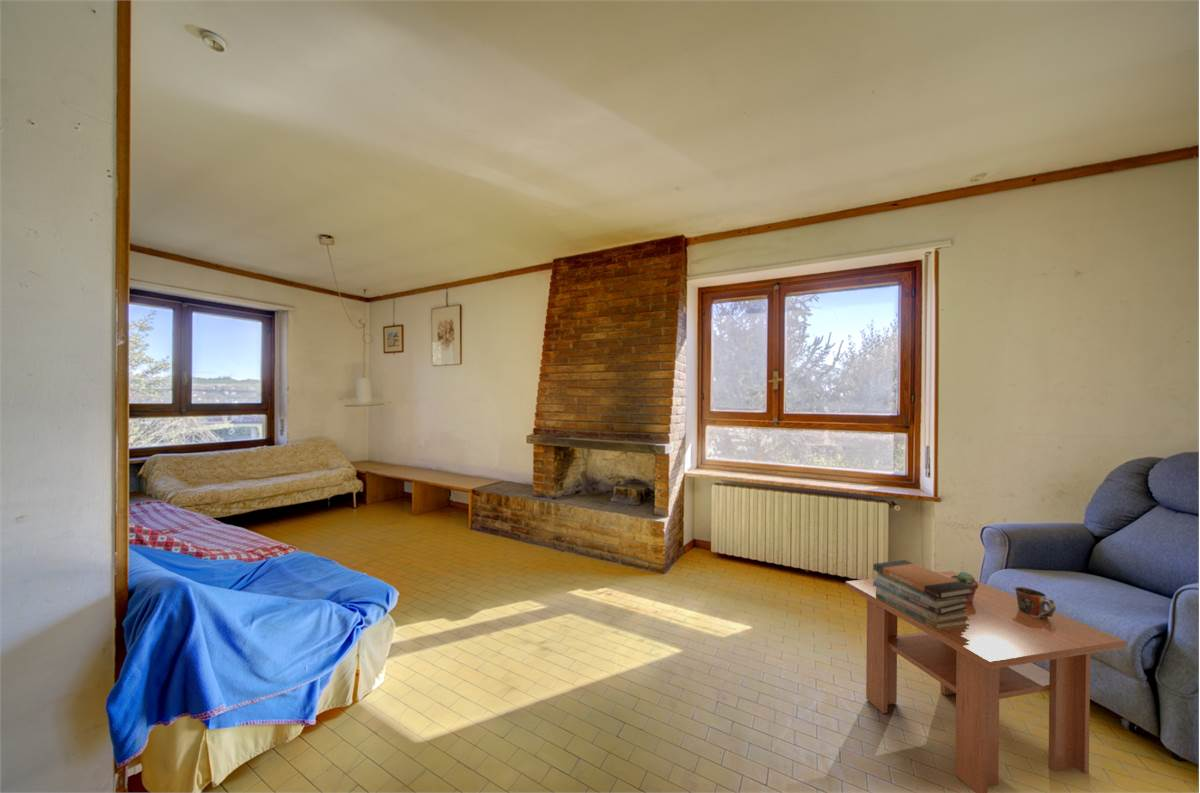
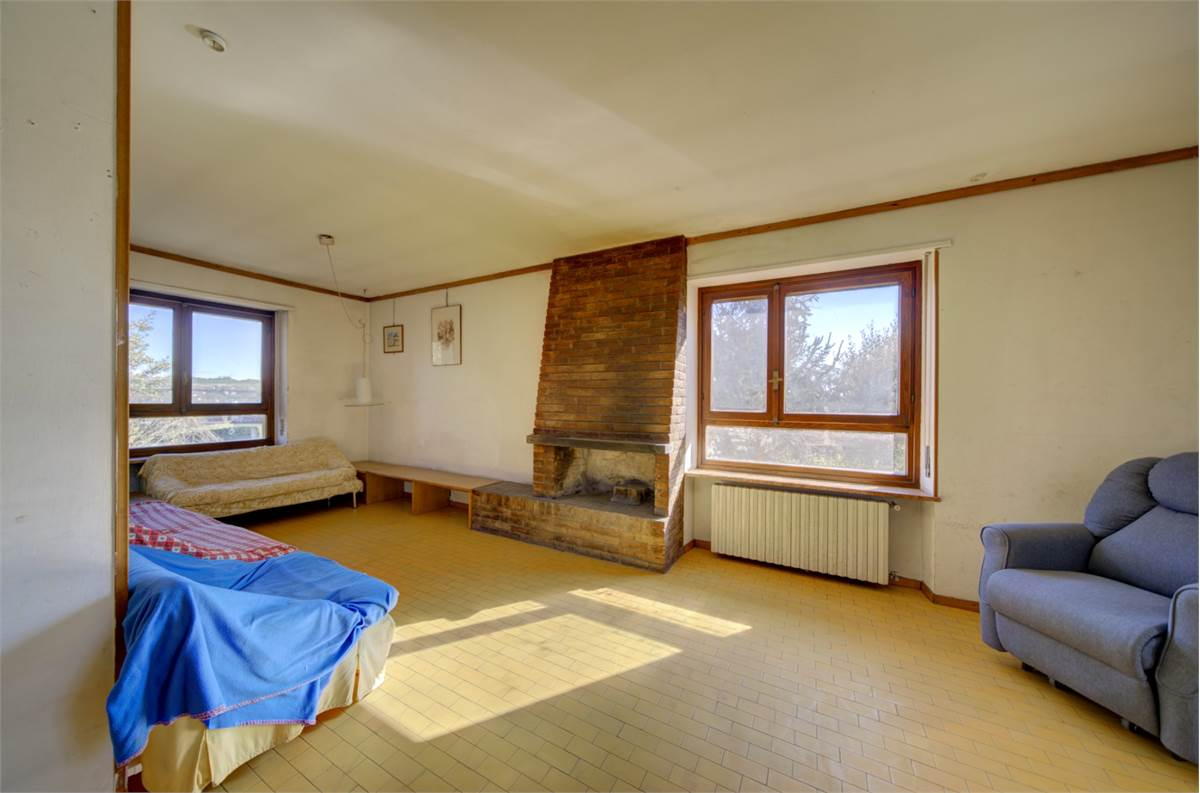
- coffee table [845,570,1127,793]
- mug [1012,586,1057,617]
- book stack [872,559,974,630]
- potted succulent [950,571,978,603]
